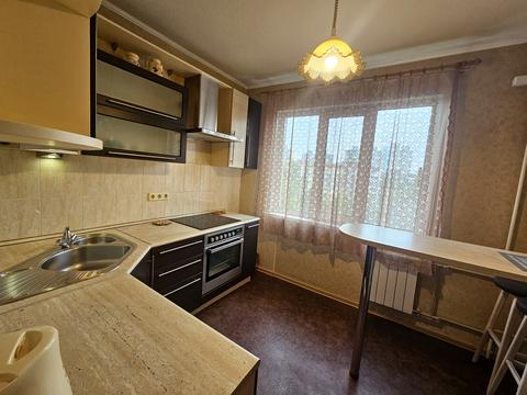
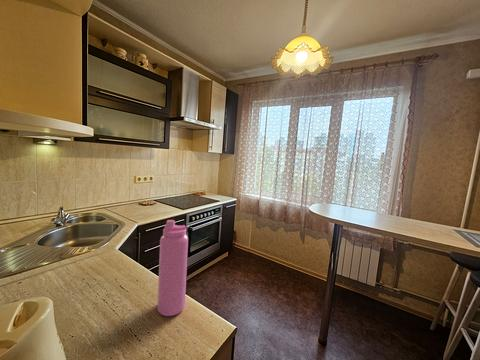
+ water bottle [157,219,189,317]
